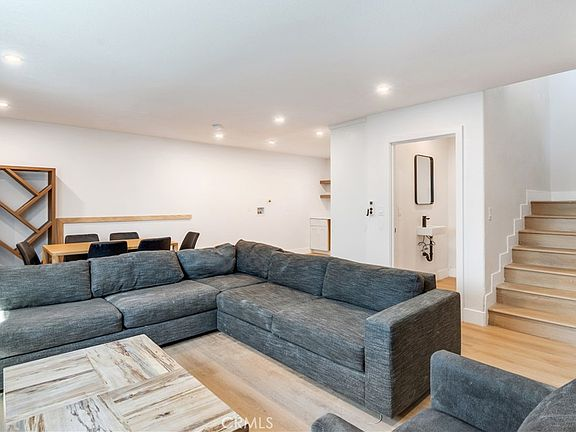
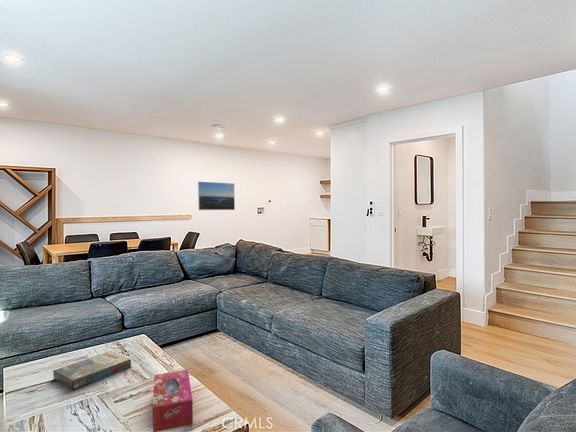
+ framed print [197,181,236,211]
+ board game [52,350,132,391]
+ tissue box [152,369,194,432]
